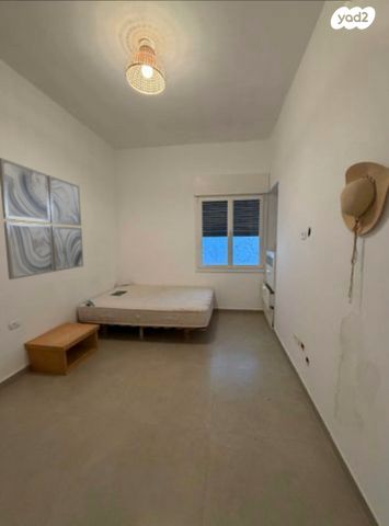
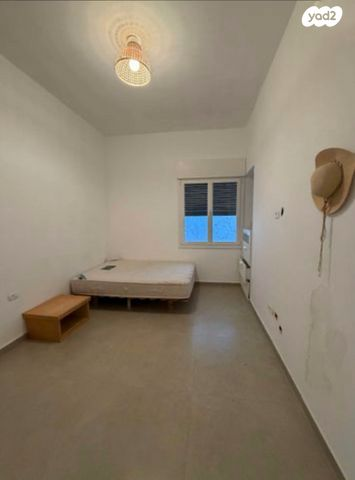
- wall art [0,157,84,281]
